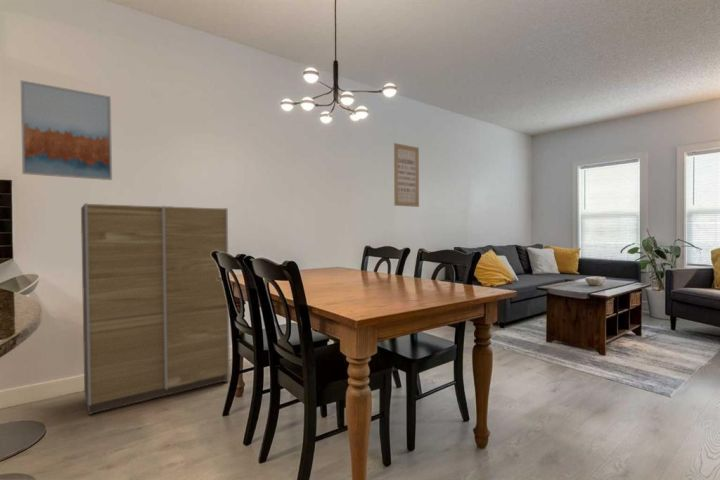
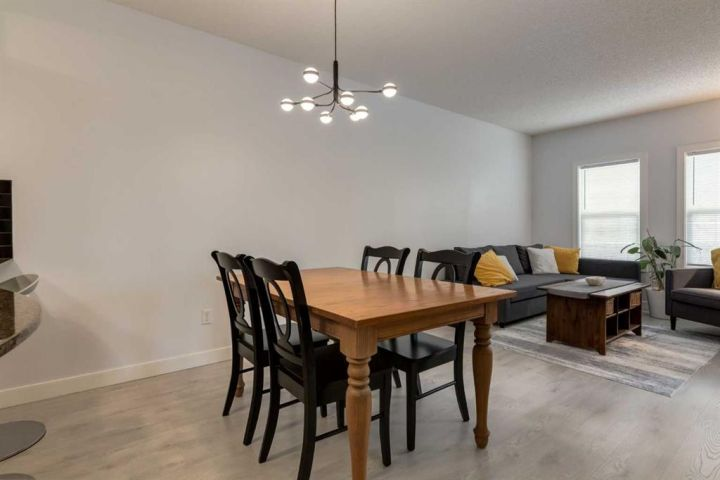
- wall art [20,79,113,181]
- cabinet [80,202,231,416]
- wall art [393,142,420,208]
